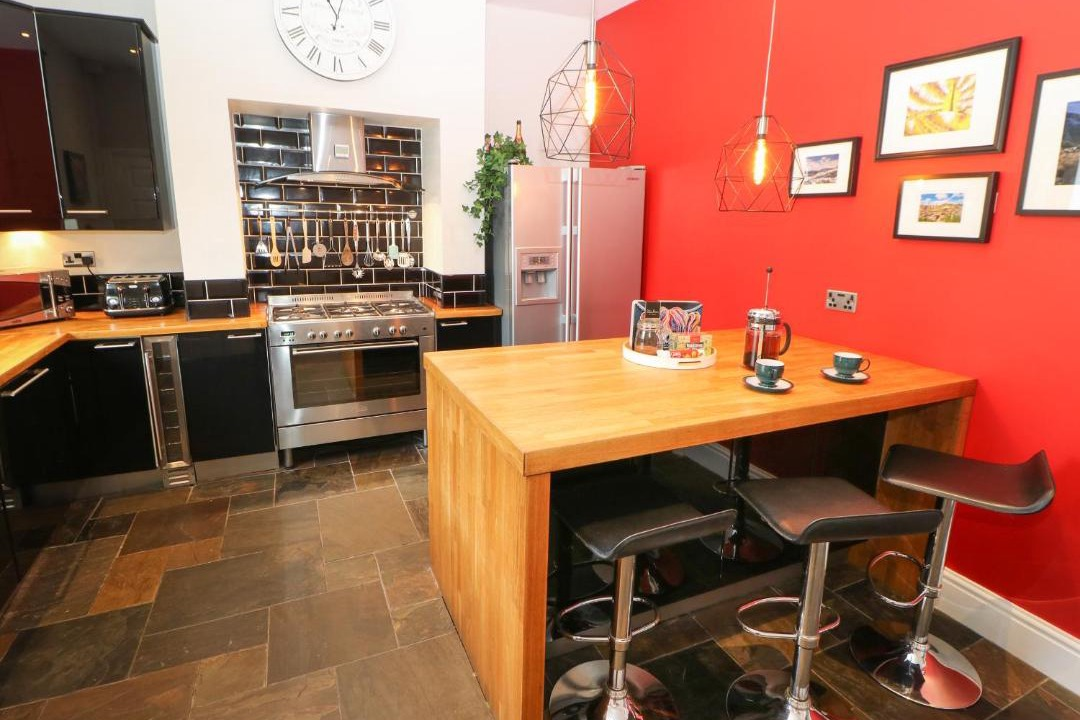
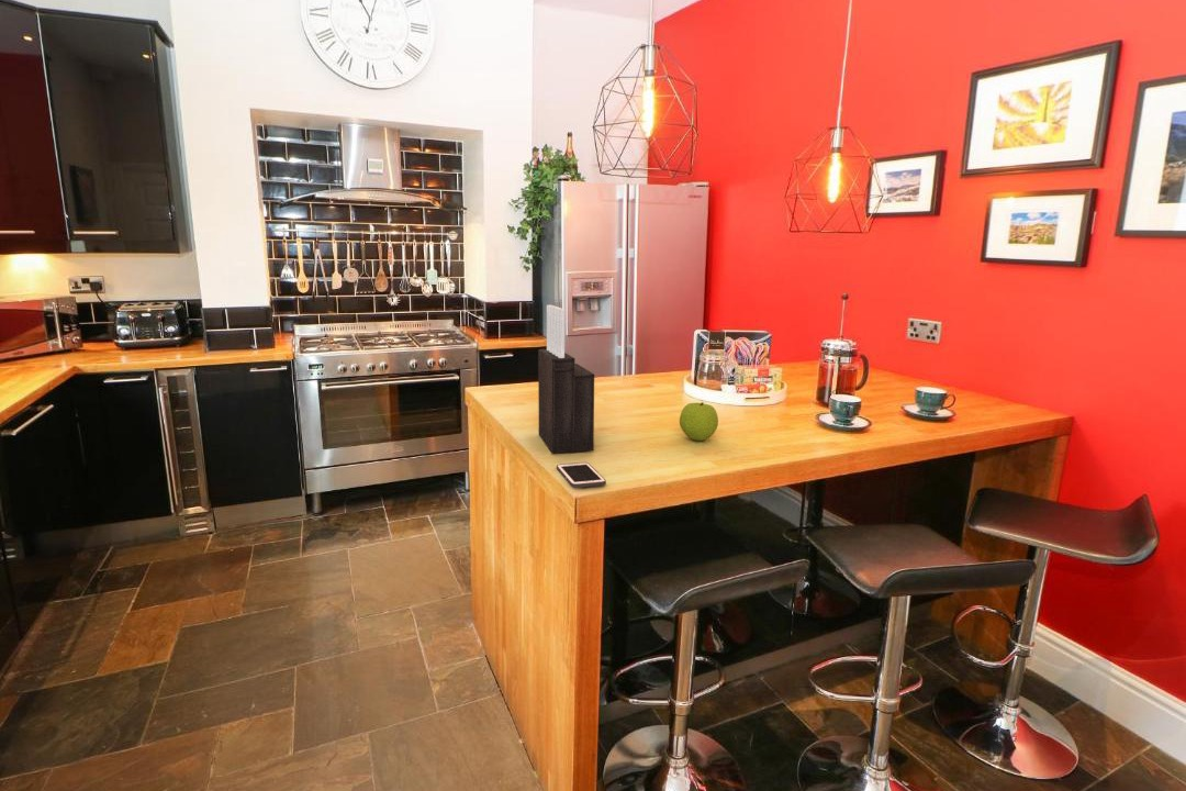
+ cell phone [556,461,607,489]
+ knife block [537,304,595,454]
+ apple [679,401,719,442]
